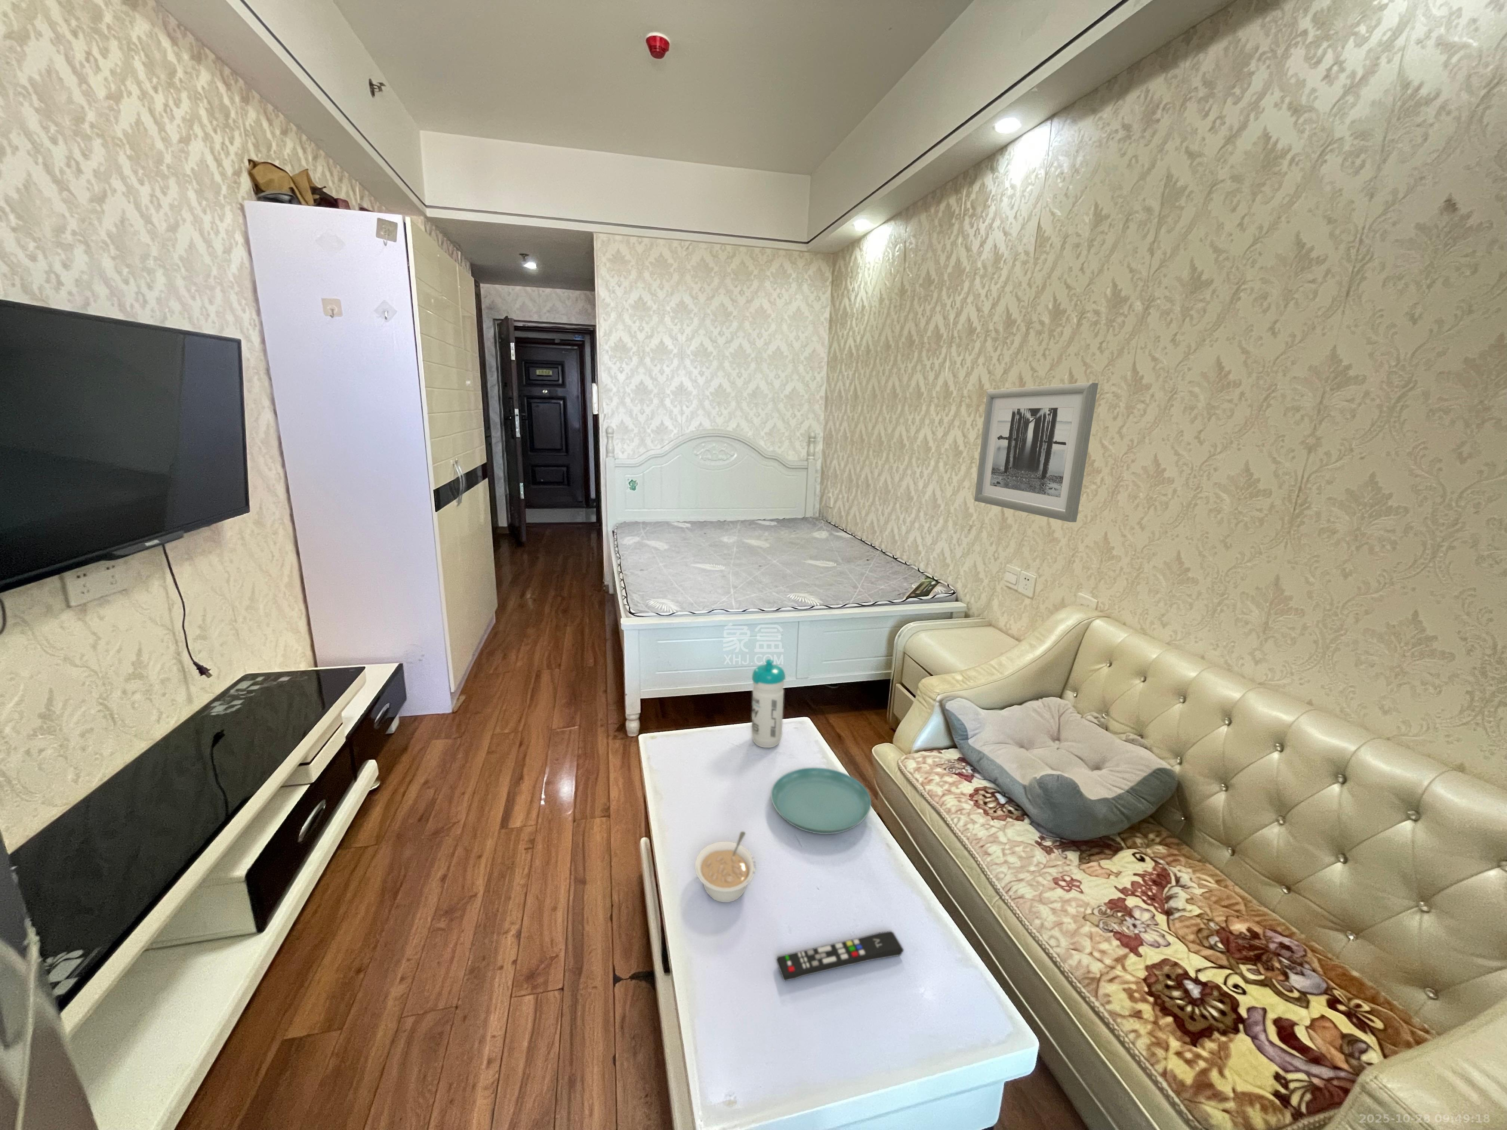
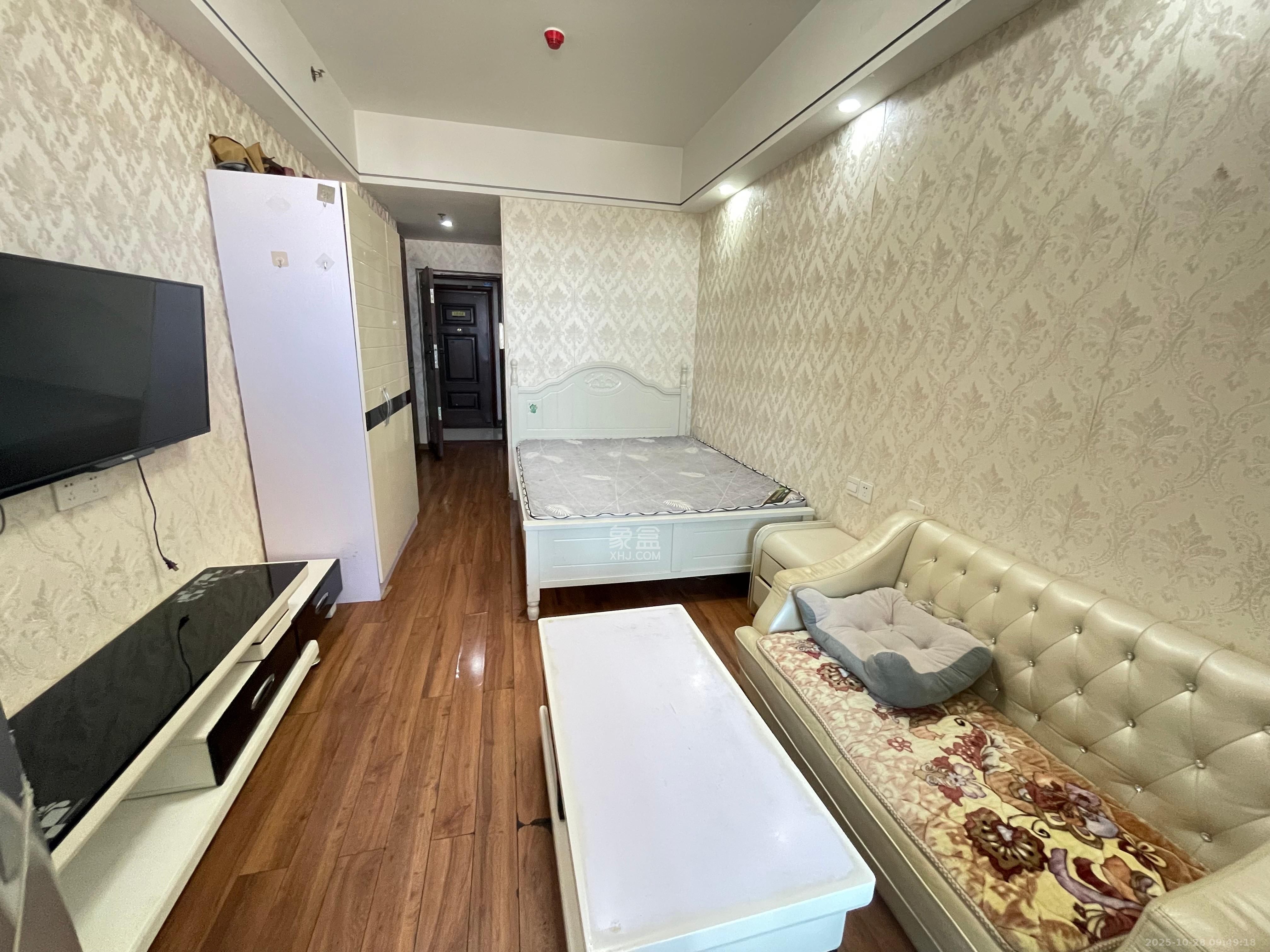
- wall art [974,382,1099,522]
- legume [695,831,756,903]
- water bottle [751,659,786,748]
- saucer [770,767,872,834]
- remote control [776,931,904,982]
